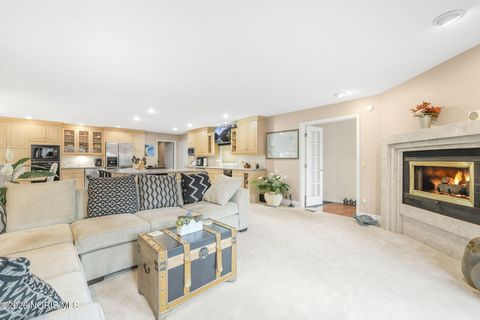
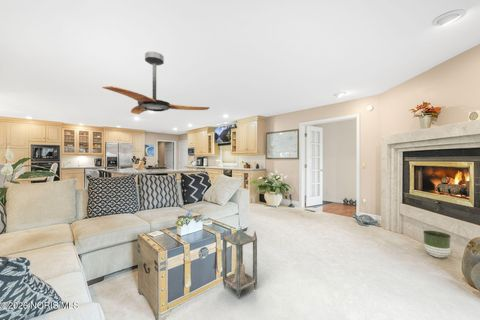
+ ceiling fan [101,51,210,115]
+ lantern [222,225,258,300]
+ planter [422,230,452,259]
